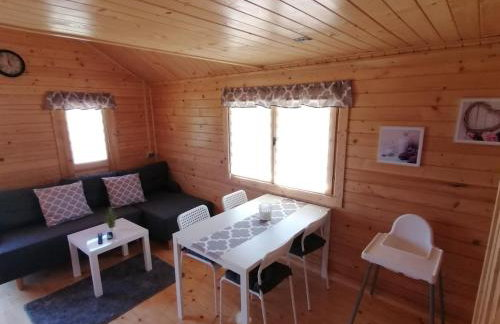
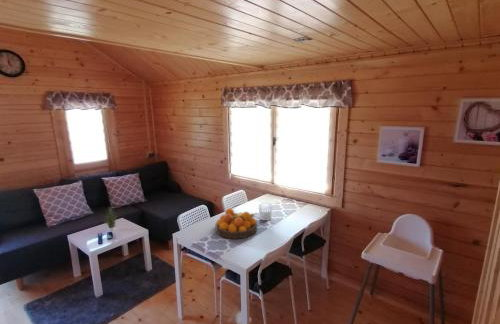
+ fruit bowl [215,207,258,240]
